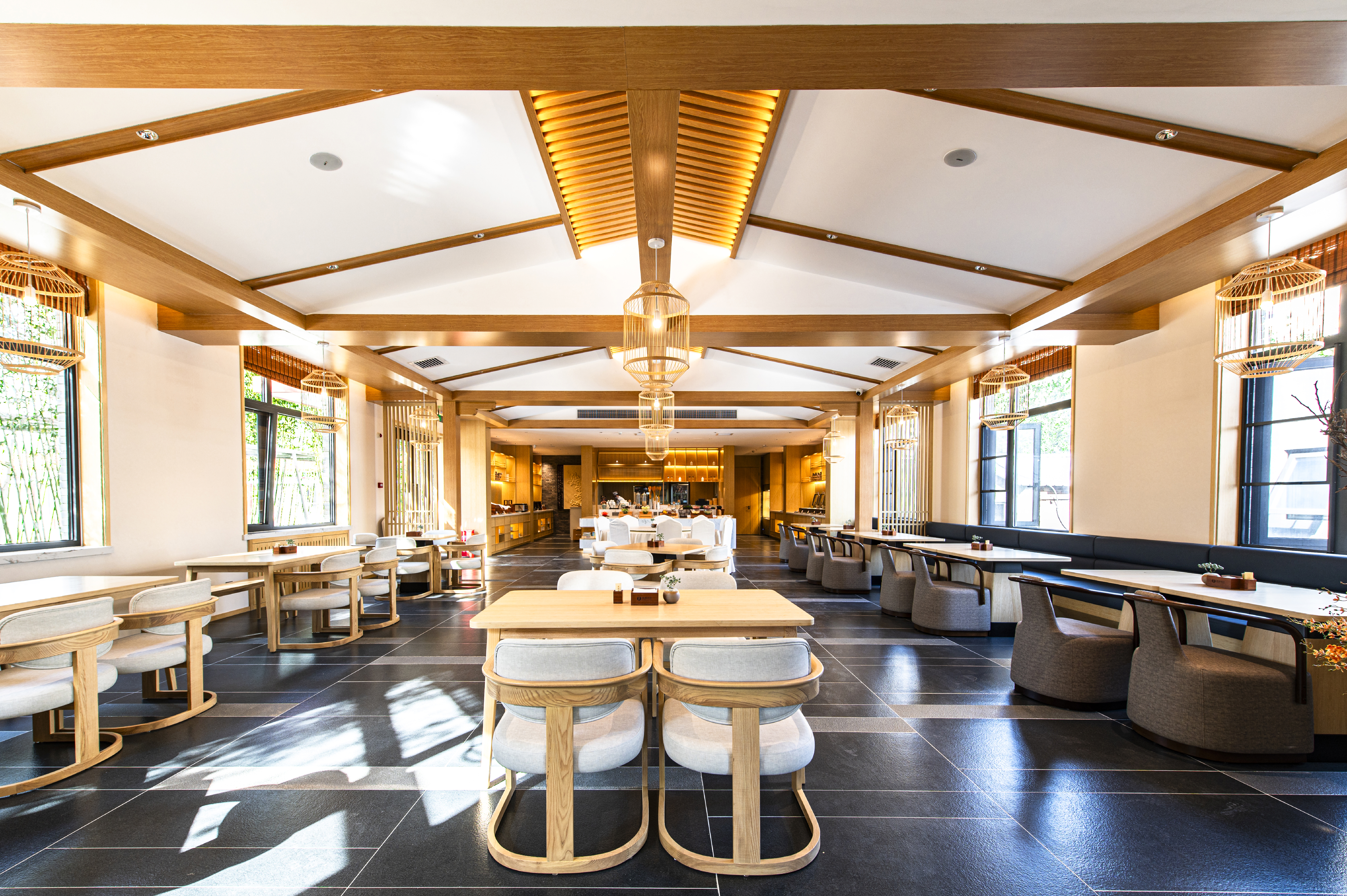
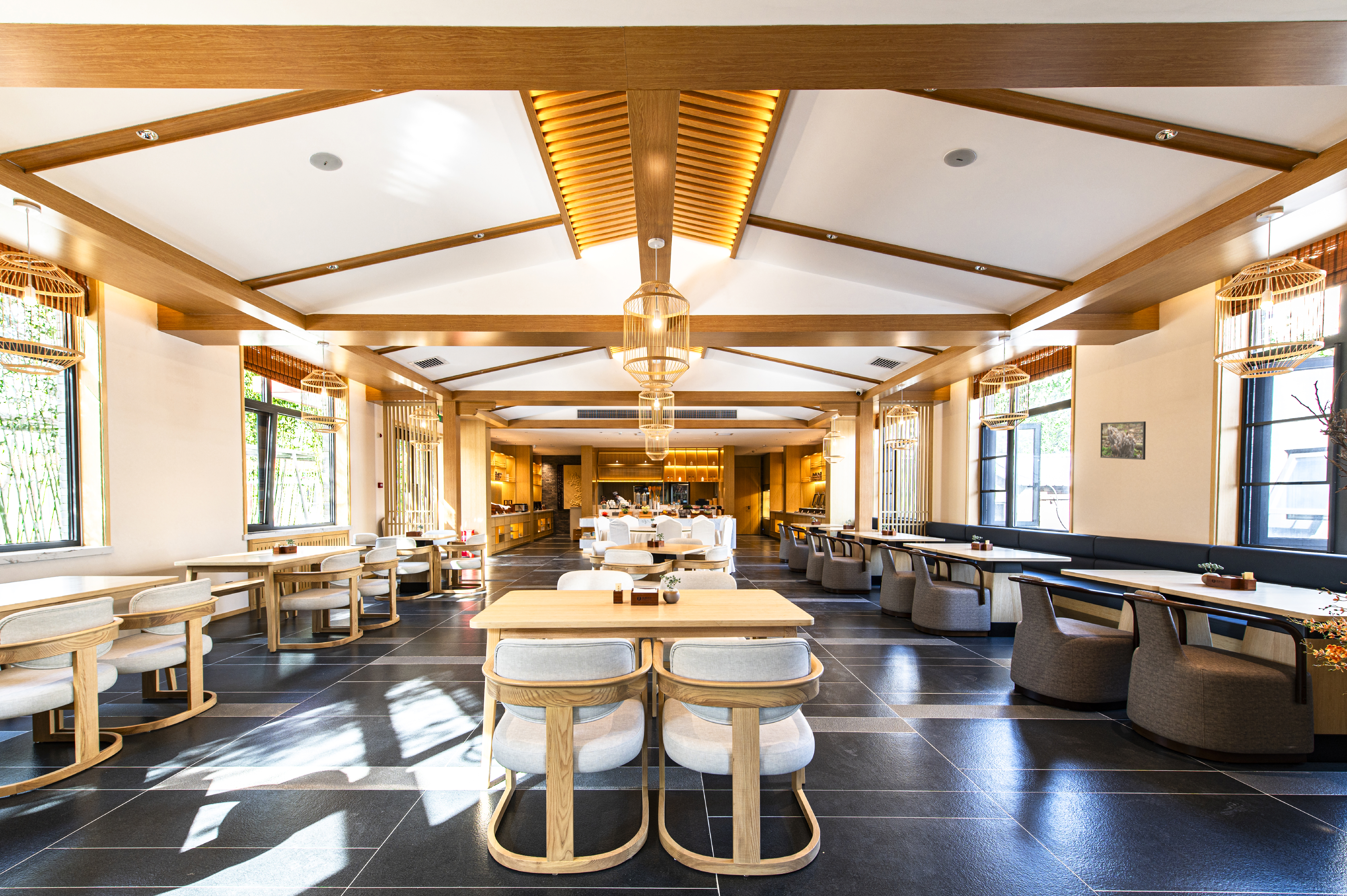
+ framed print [1100,421,1146,460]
